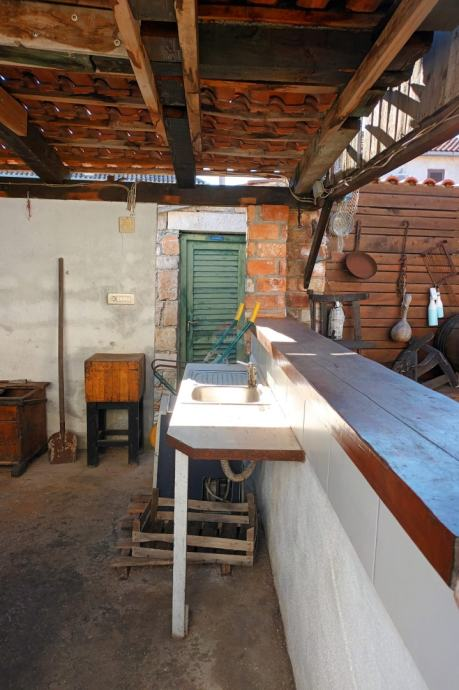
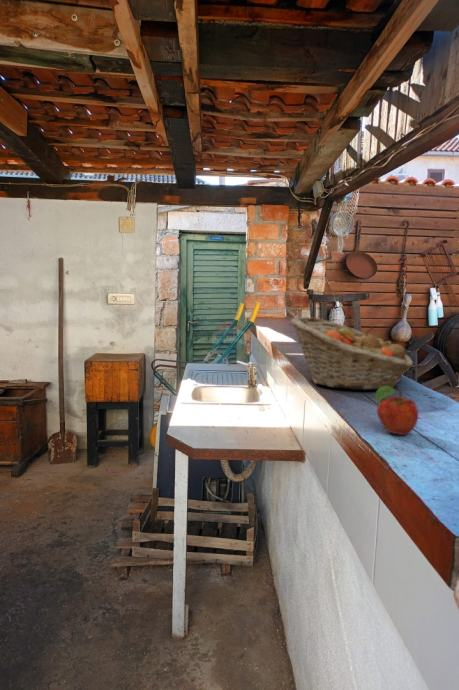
+ fruit basket [290,316,414,391]
+ fruit [374,386,419,436]
